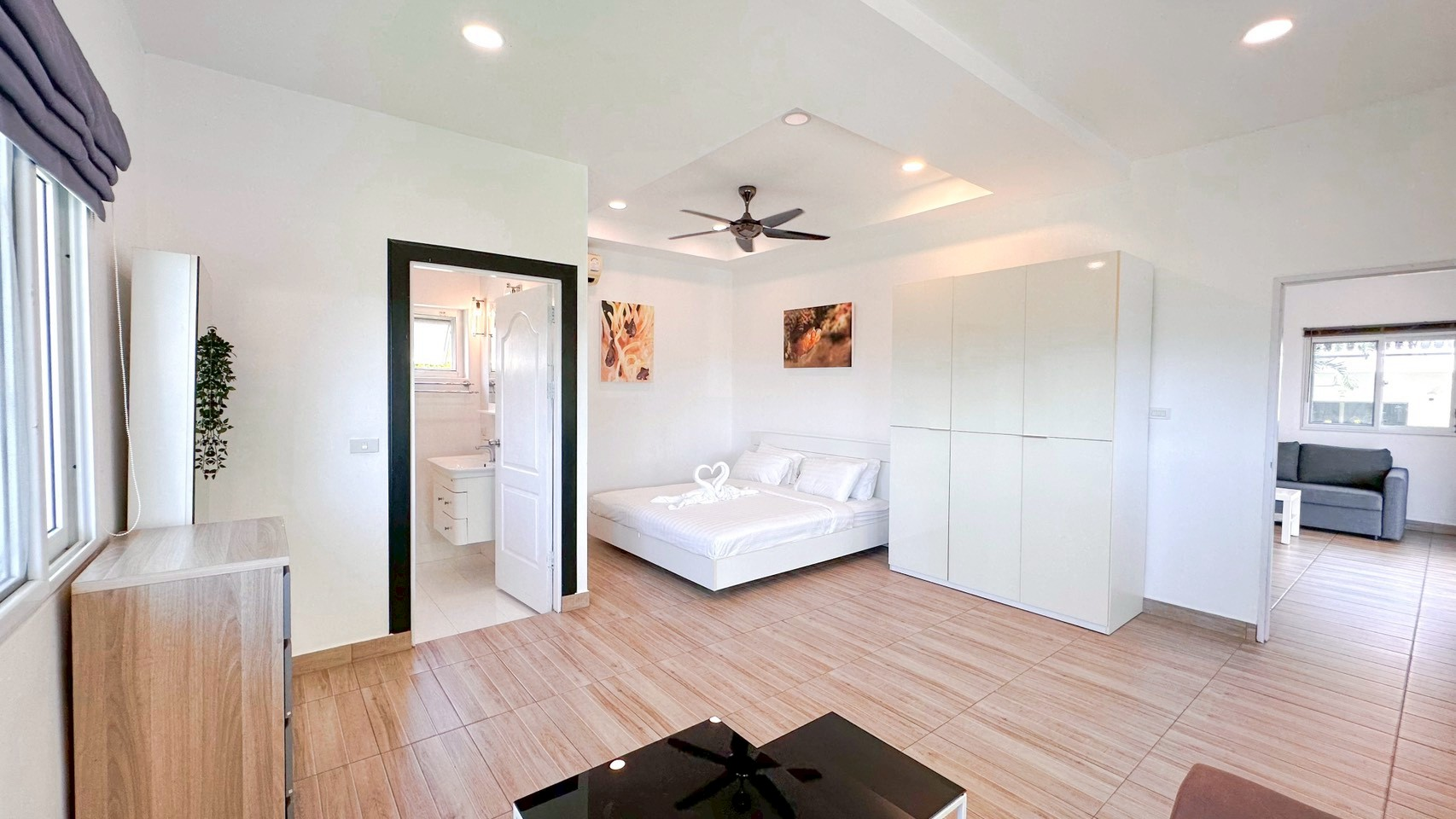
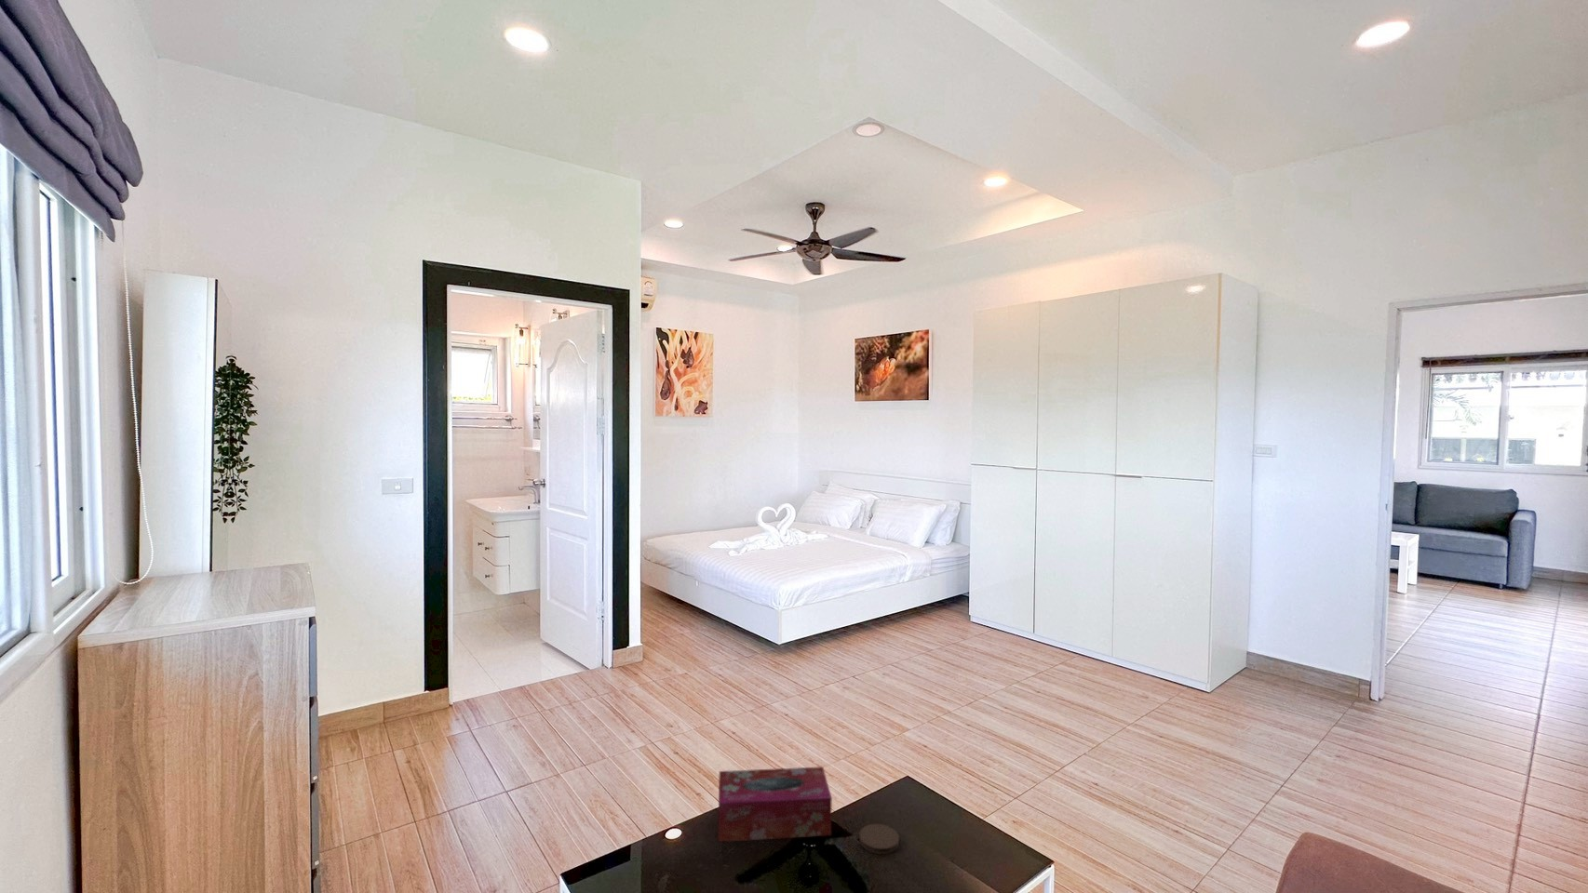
+ coaster [858,823,900,855]
+ tissue box [718,765,833,843]
